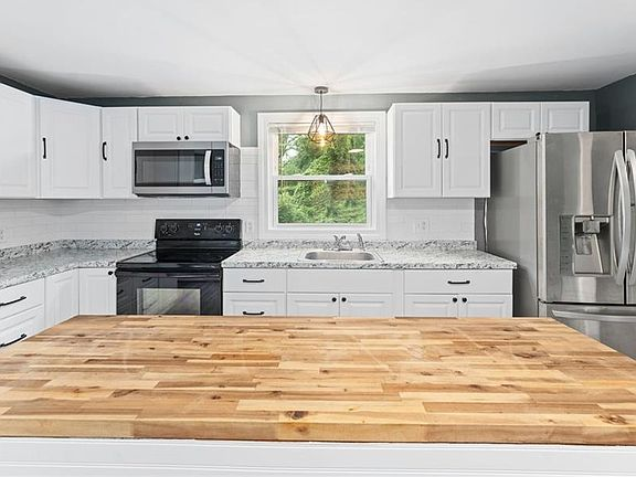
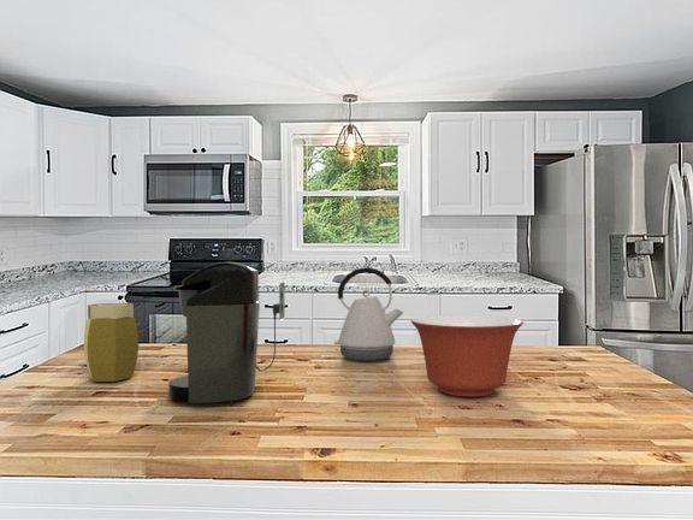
+ jar [83,302,140,383]
+ coffee maker [167,261,286,404]
+ mixing bowl [409,314,525,397]
+ kettle [333,266,404,362]
